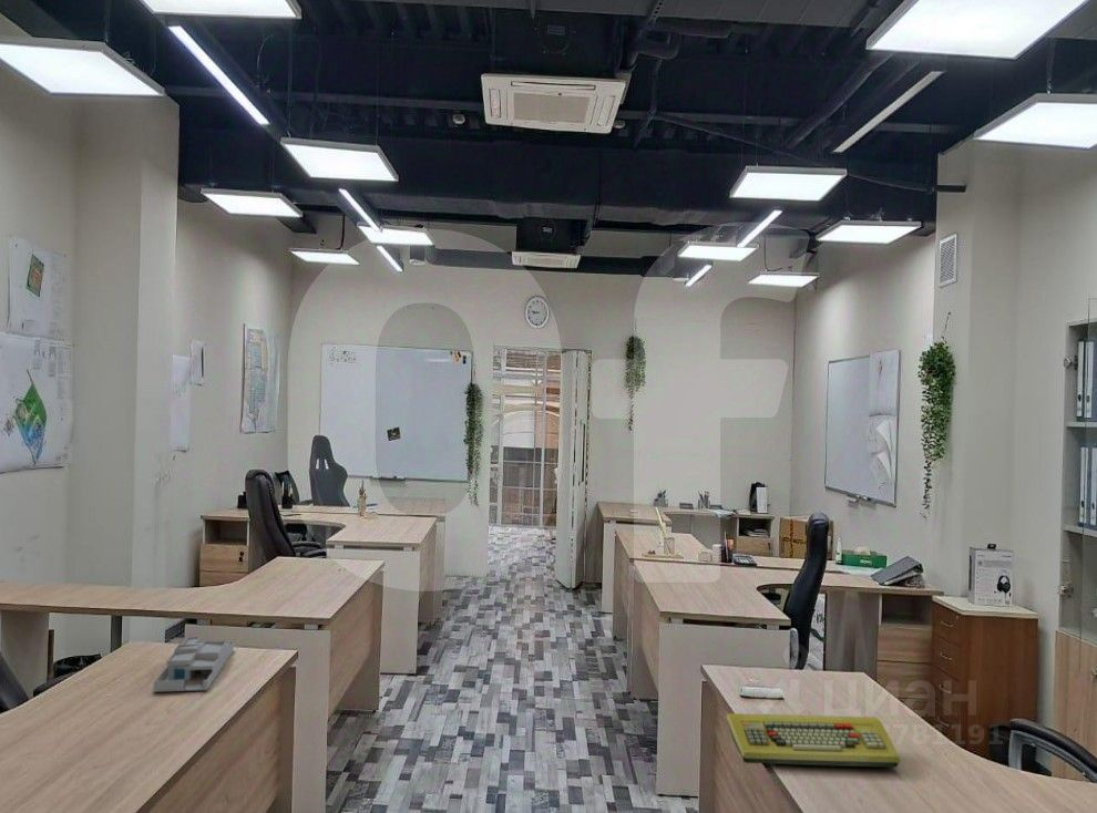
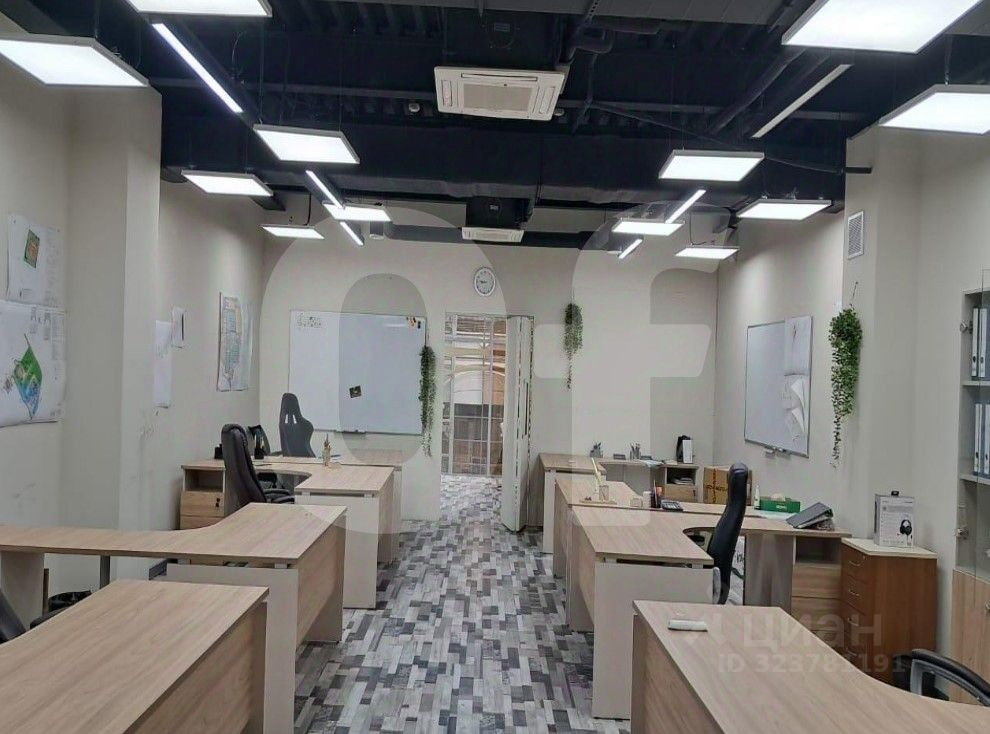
- desk organizer [152,636,235,693]
- keyboard [725,712,901,769]
